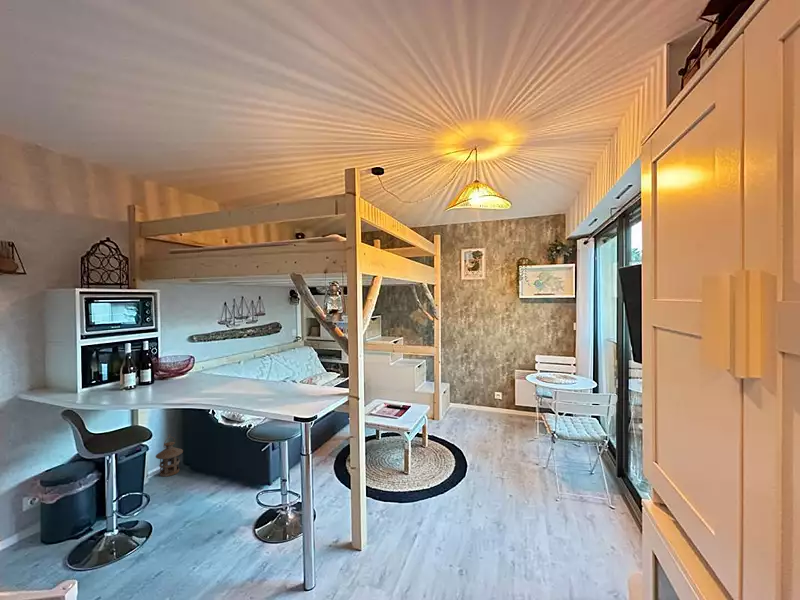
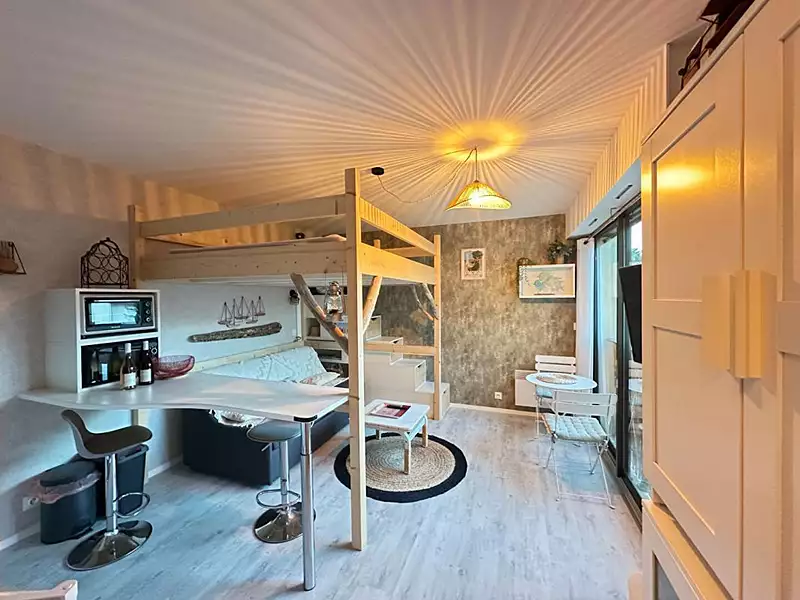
- lantern [155,433,184,478]
